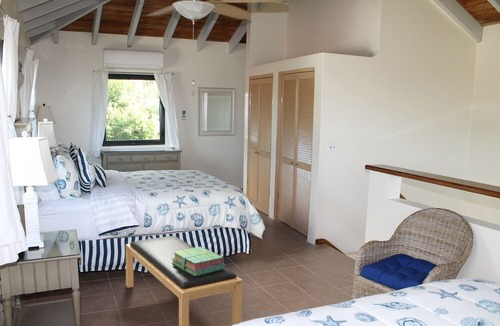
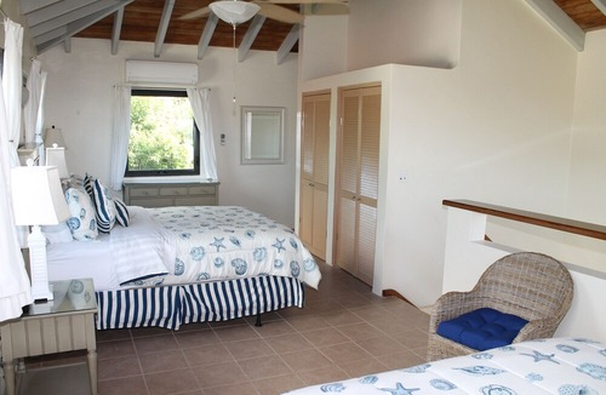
- stack of books [172,246,227,276]
- bench [125,235,243,326]
